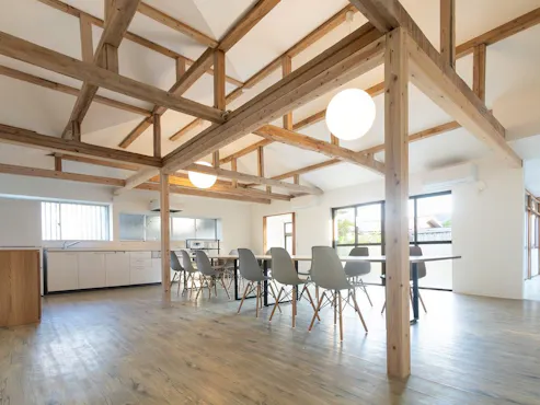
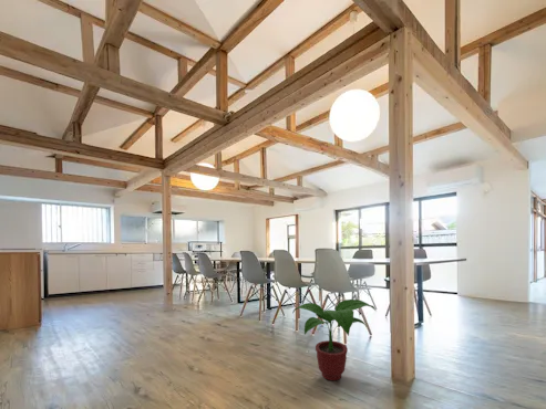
+ potted plant [291,298,377,381]
